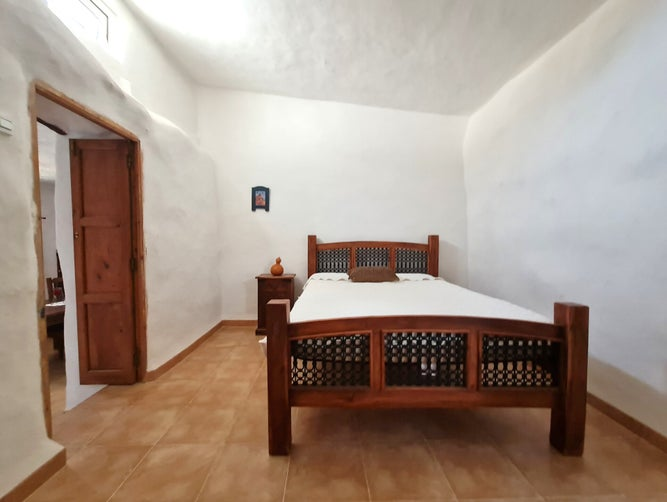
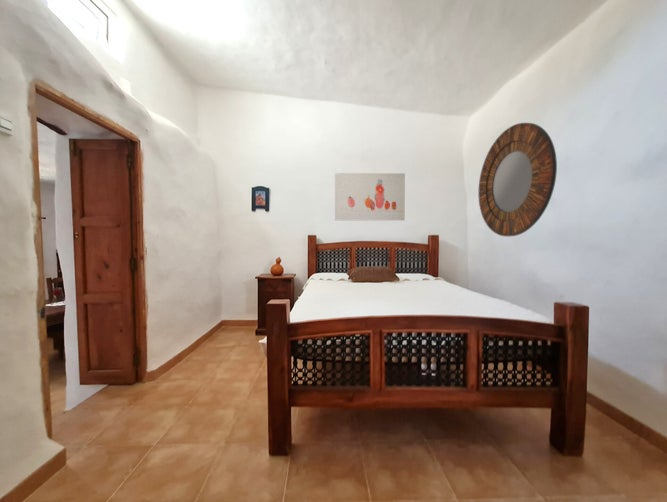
+ wall art [334,172,406,221]
+ home mirror [477,122,558,237]
